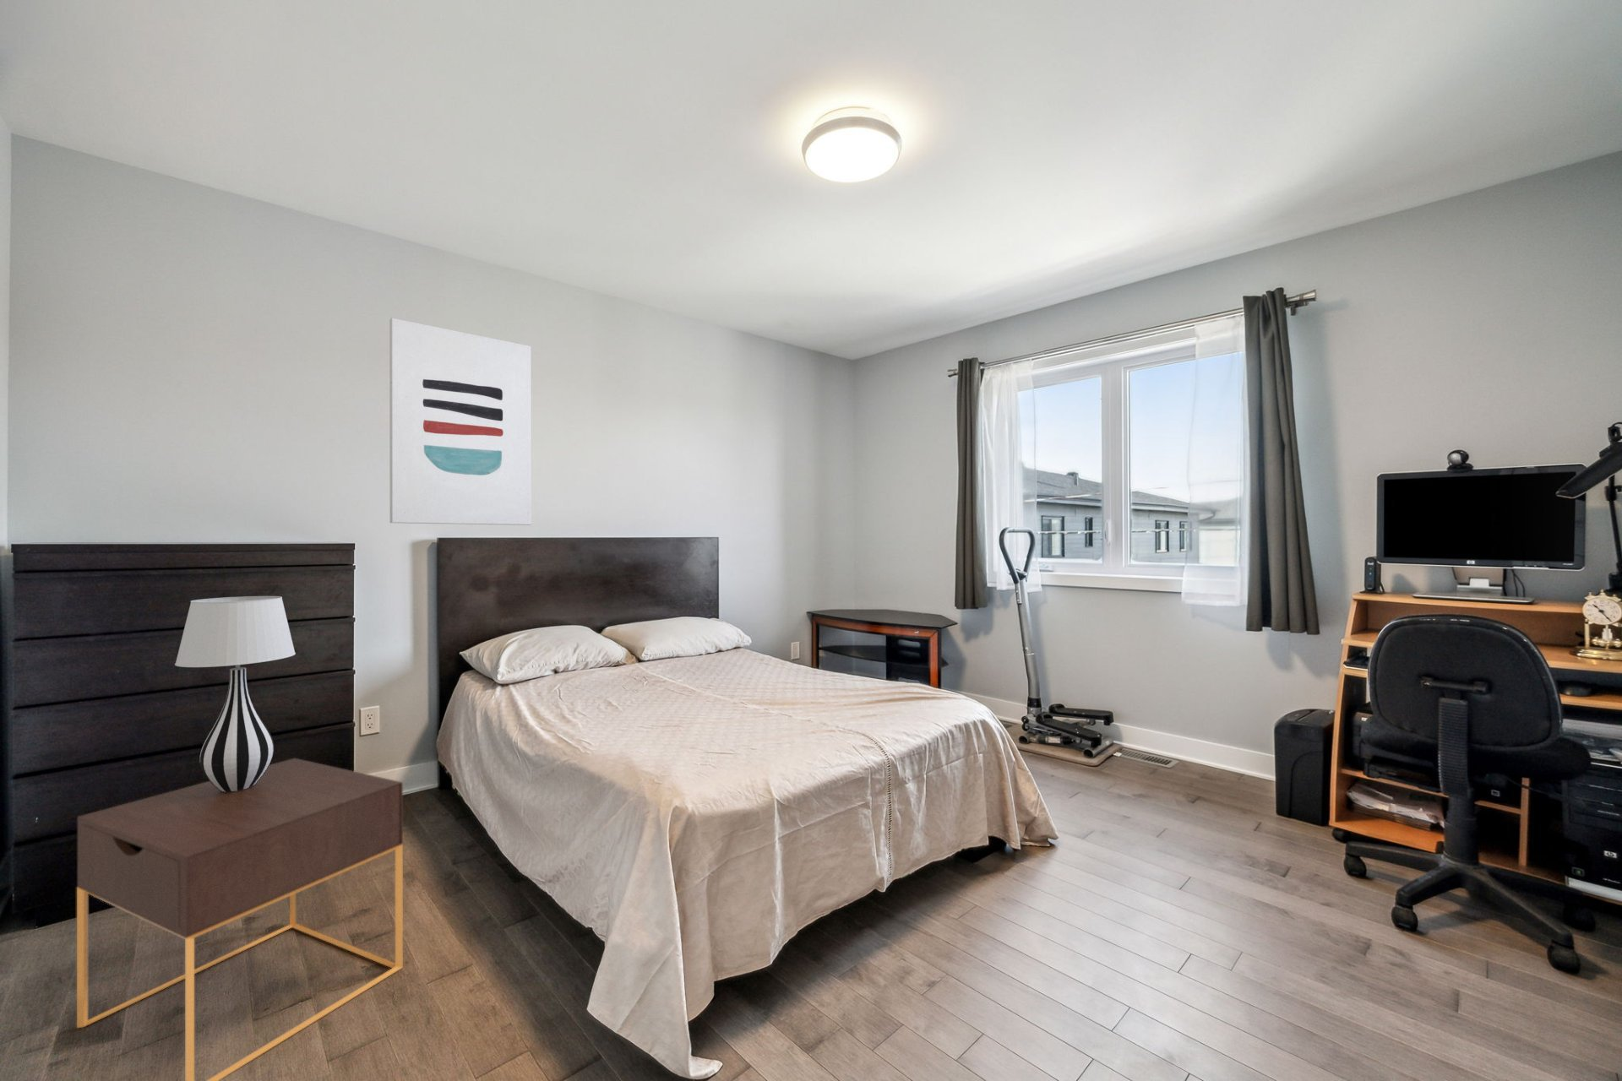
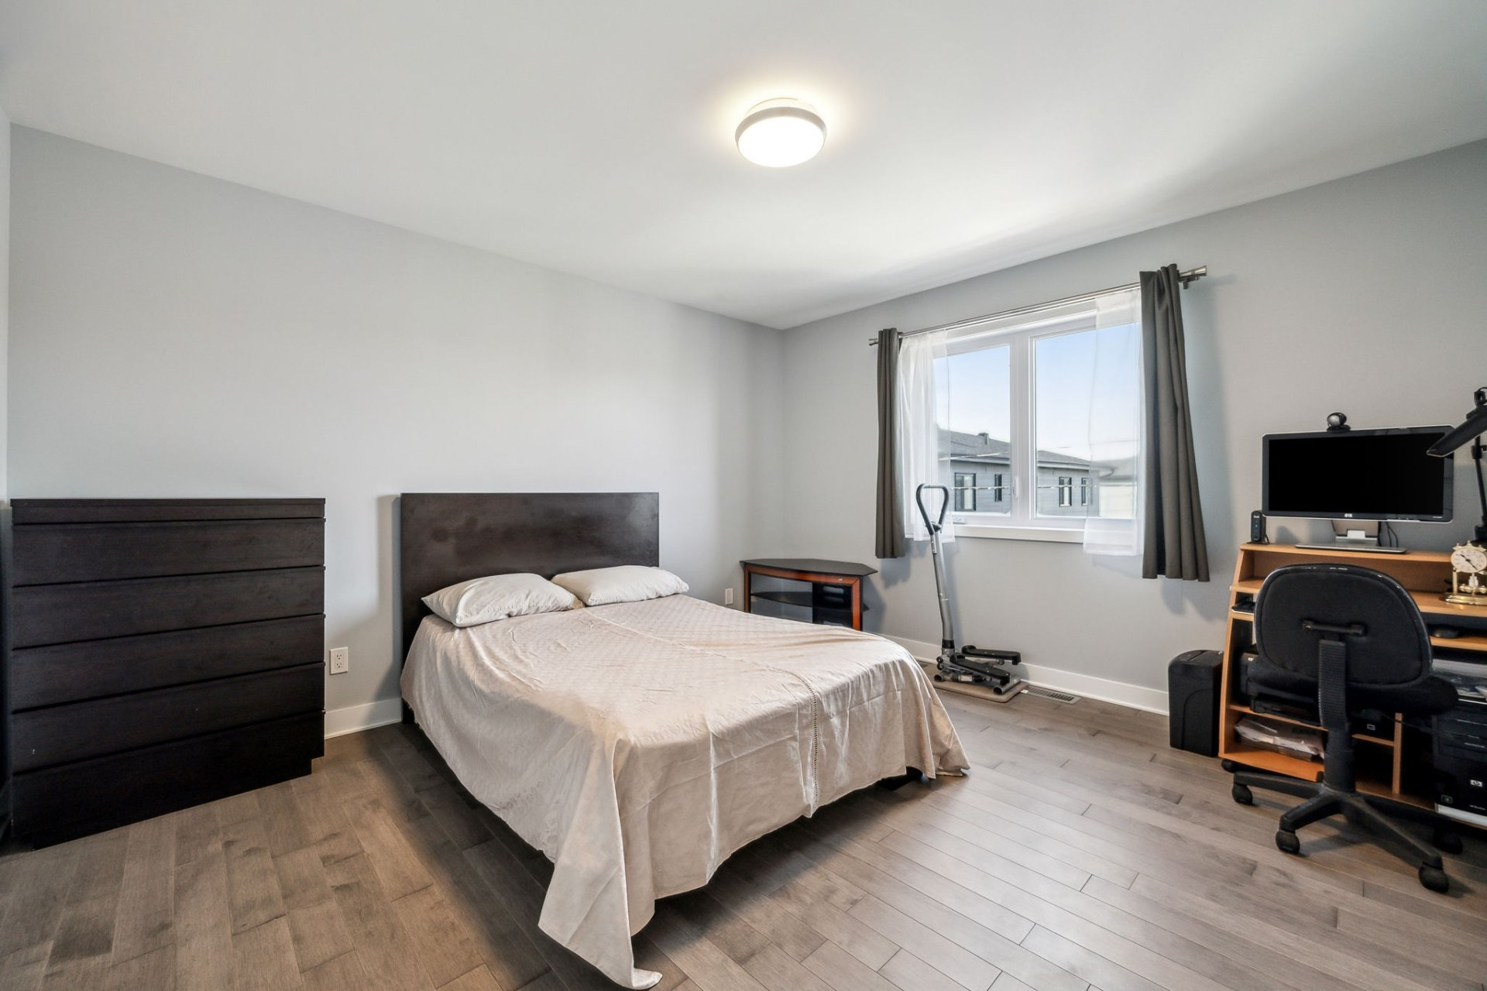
- wall art [389,316,532,526]
- nightstand [76,758,404,1081]
- table lamp [174,595,297,793]
